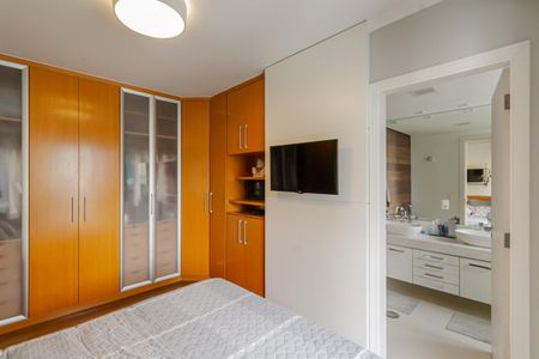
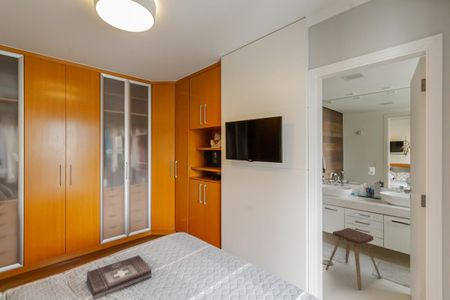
+ first aid kit [86,254,152,300]
+ music stool [325,227,382,290]
